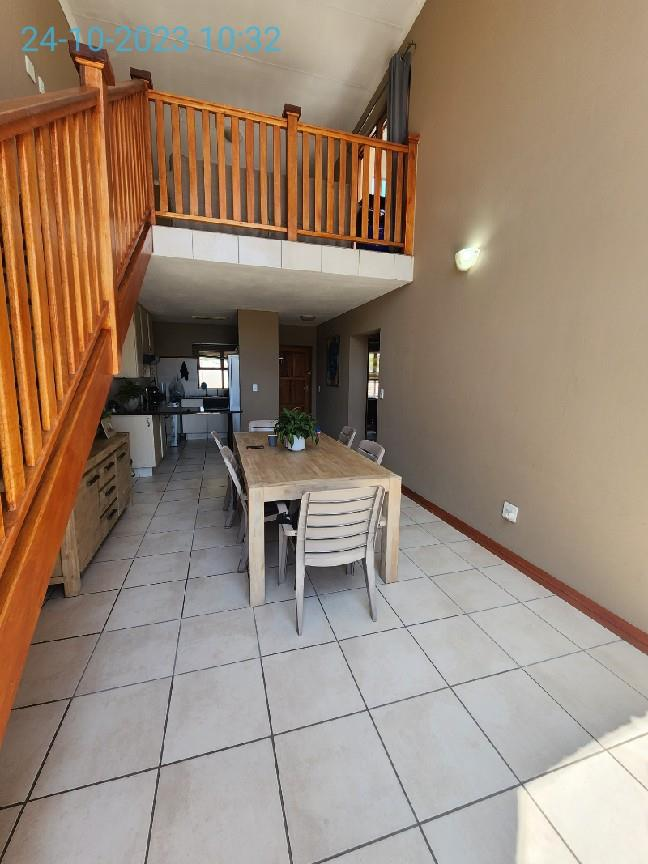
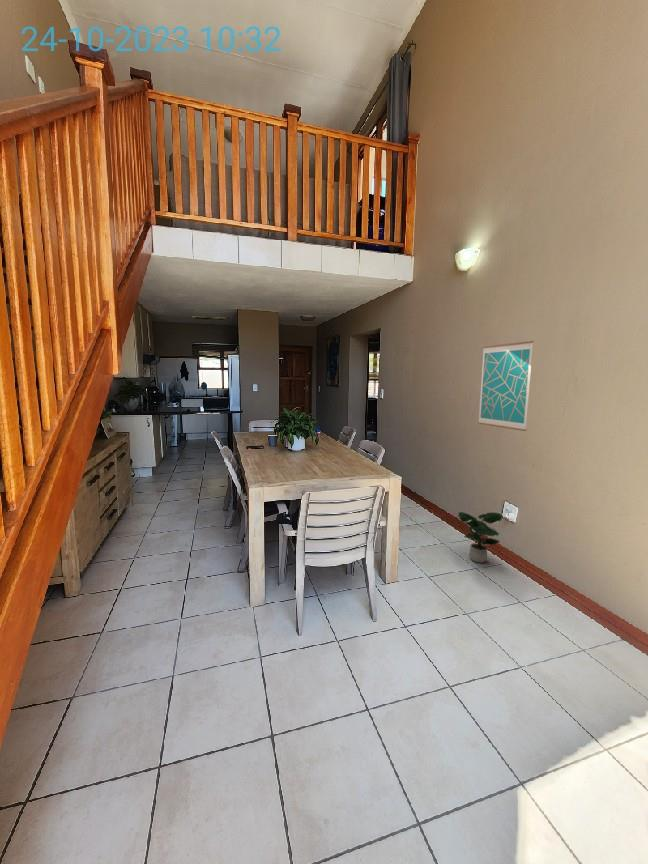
+ potted plant [457,511,503,564]
+ wall art [477,340,535,432]
